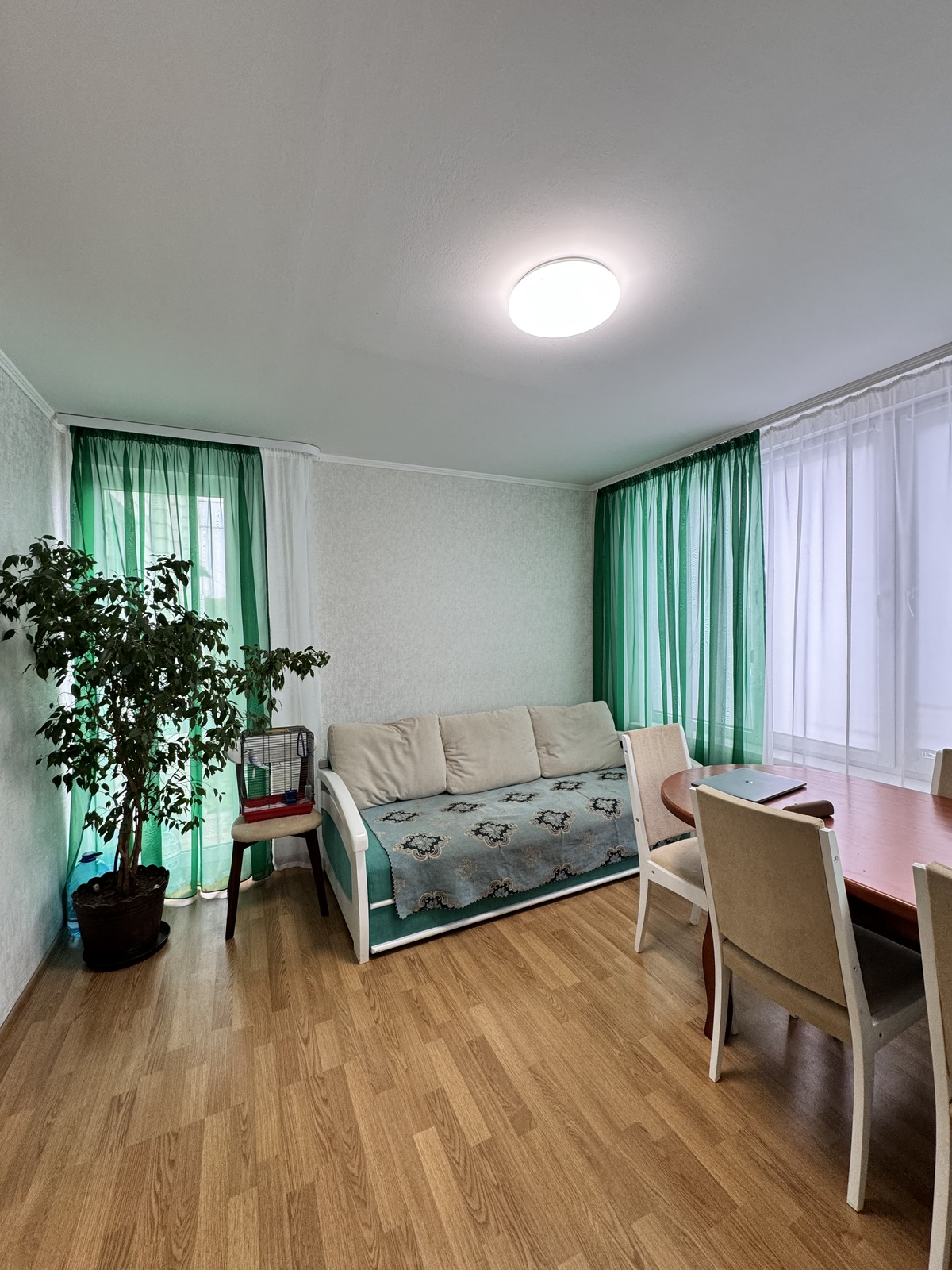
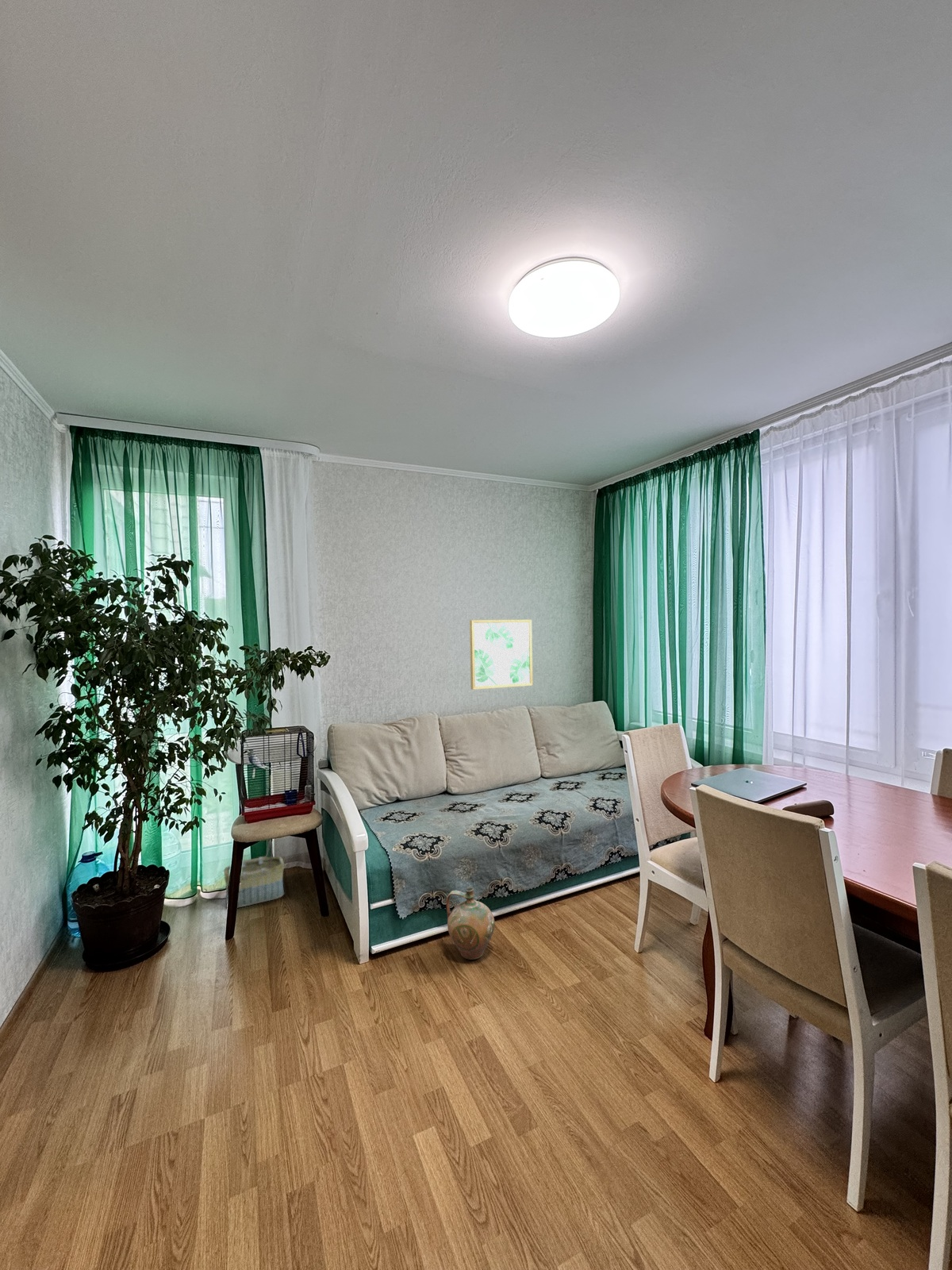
+ ceramic jug [446,887,496,960]
+ wall art [469,619,533,691]
+ basket [223,840,285,908]
